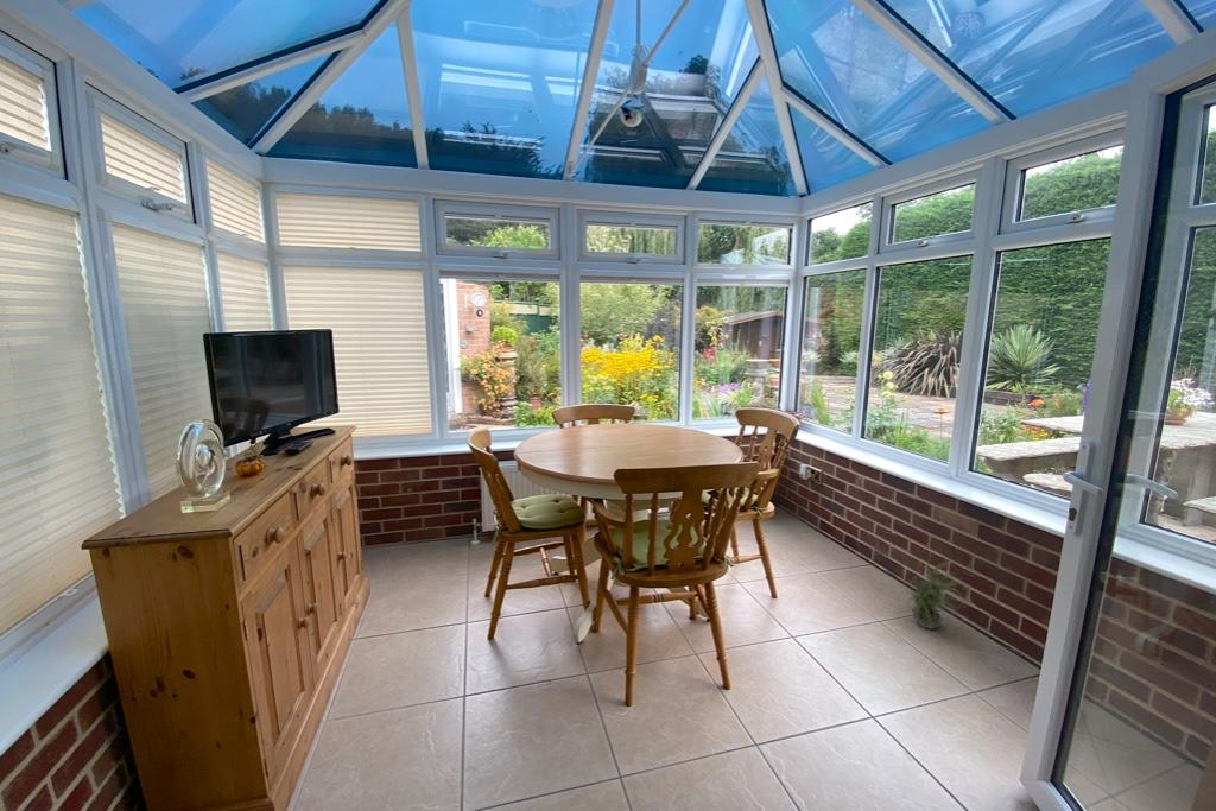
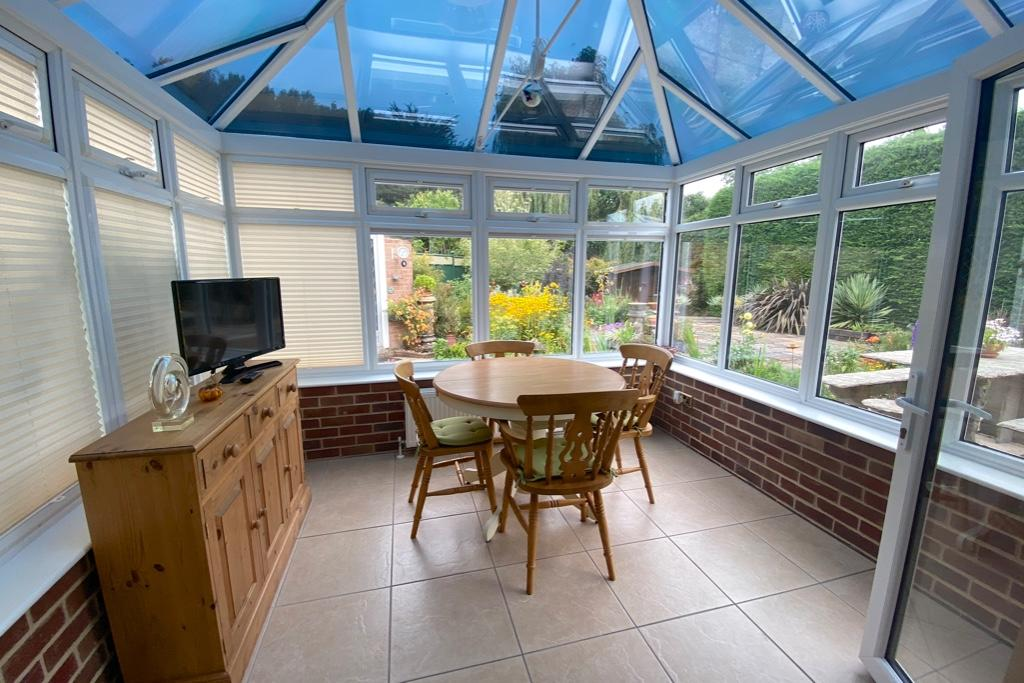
- potted plant [898,550,971,631]
